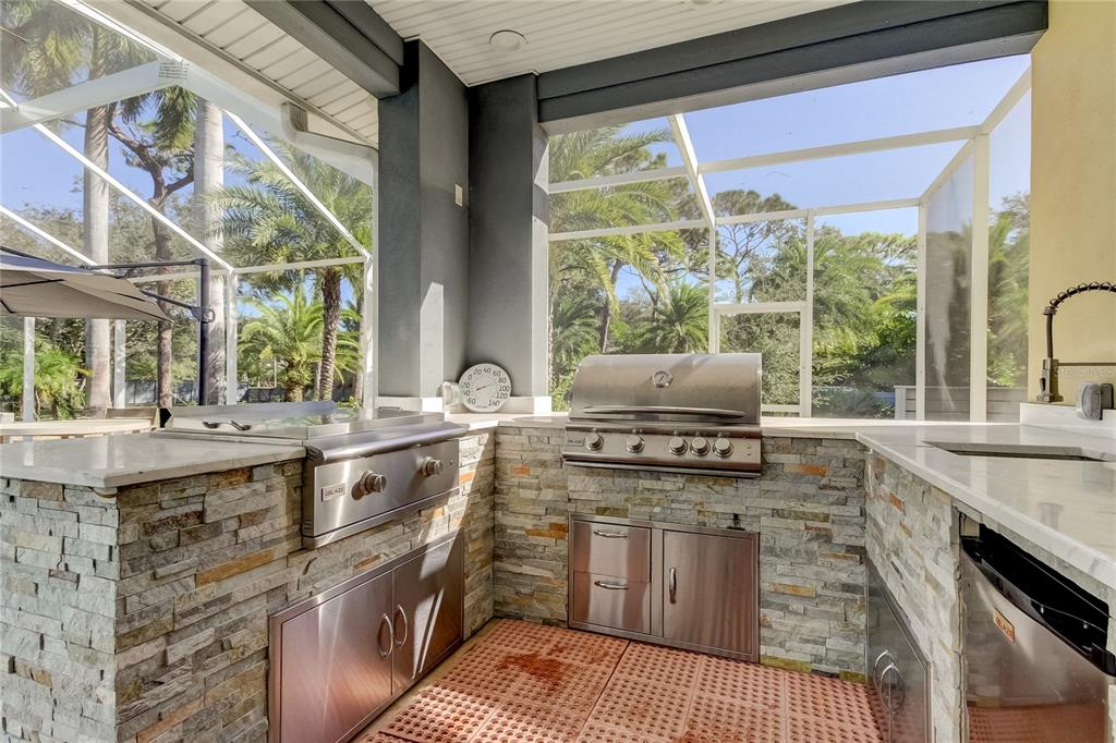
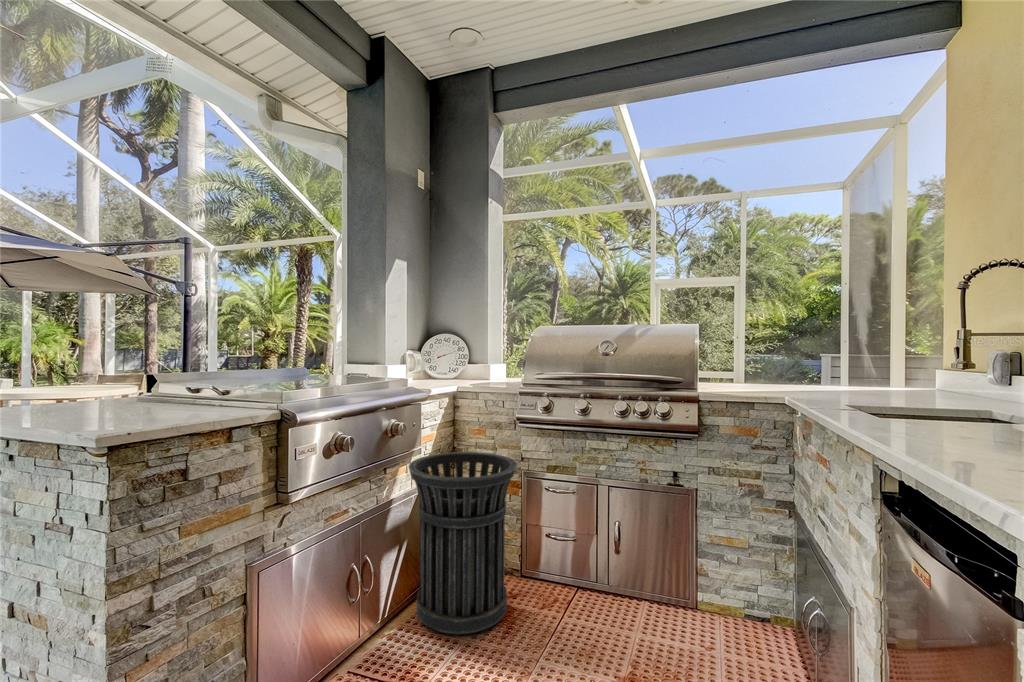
+ trash can [407,451,518,635]
